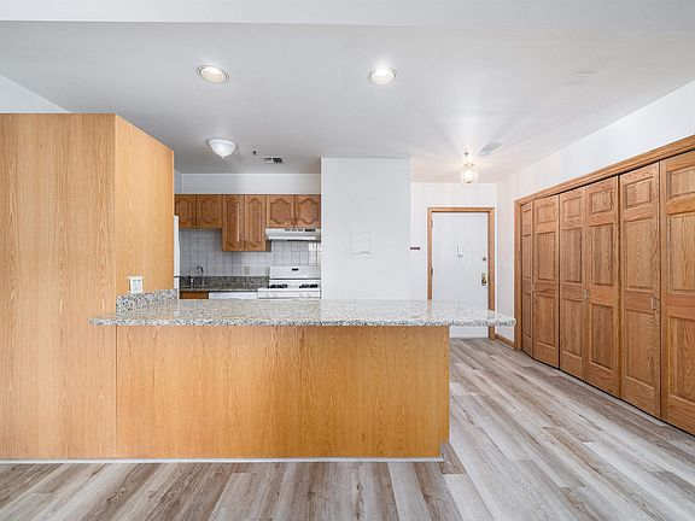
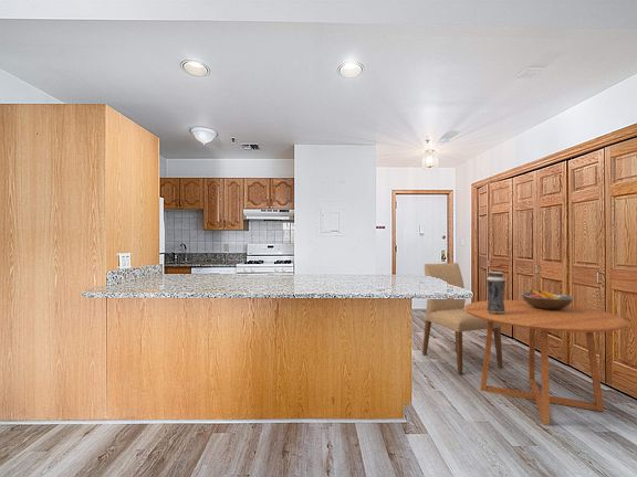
+ chair [421,262,504,375]
+ fruit bowl [520,289,575,310]
+ vase [485,271,507,315]
+ dining table [464,299,628,426]
